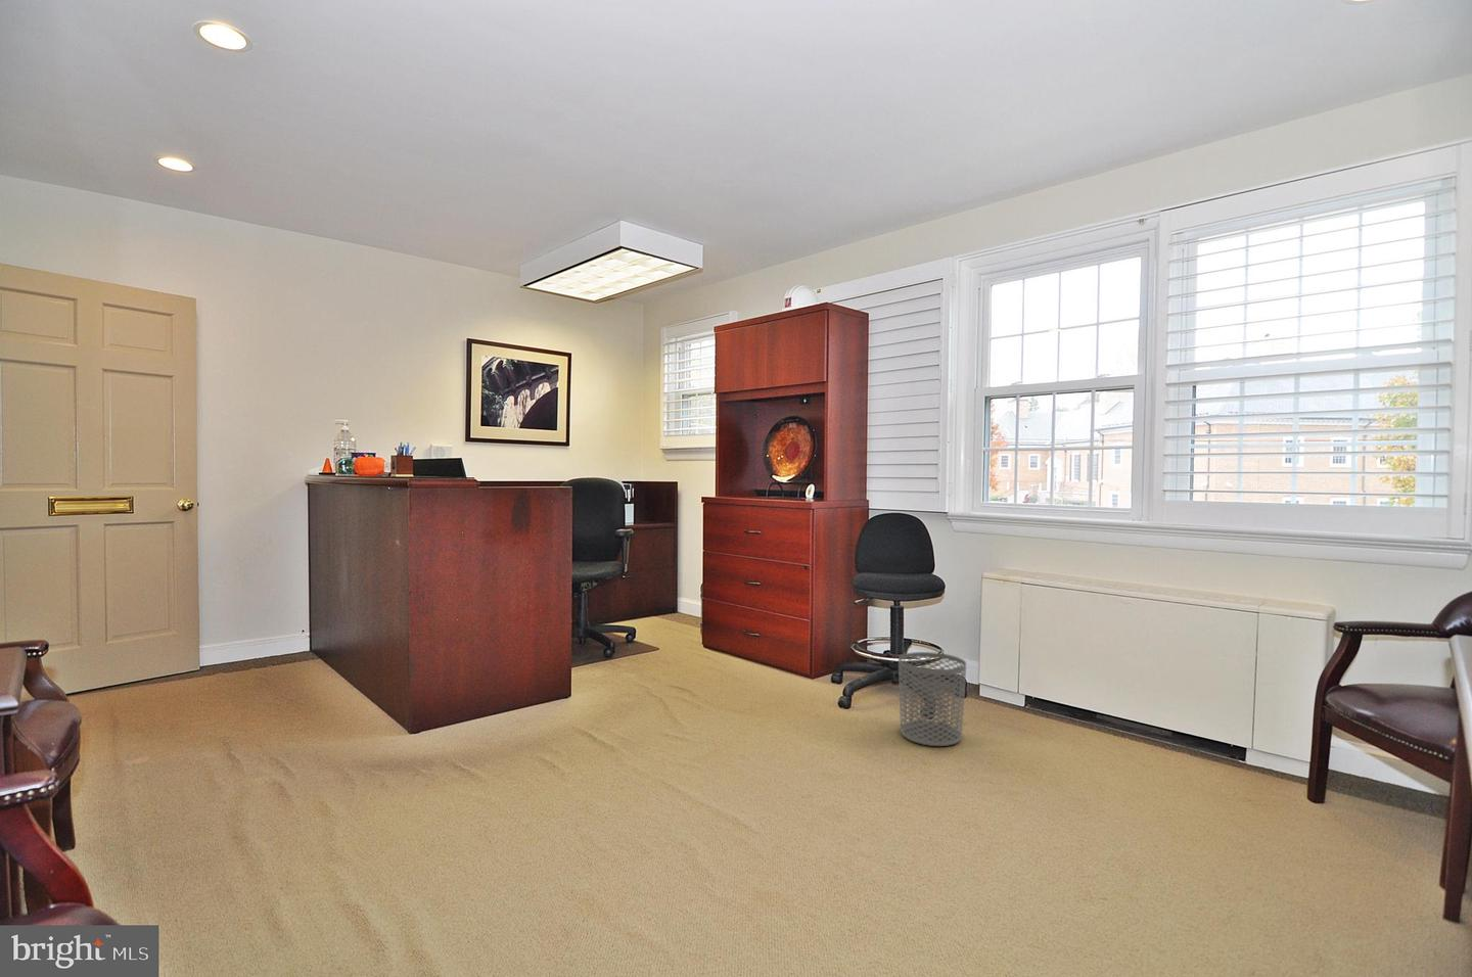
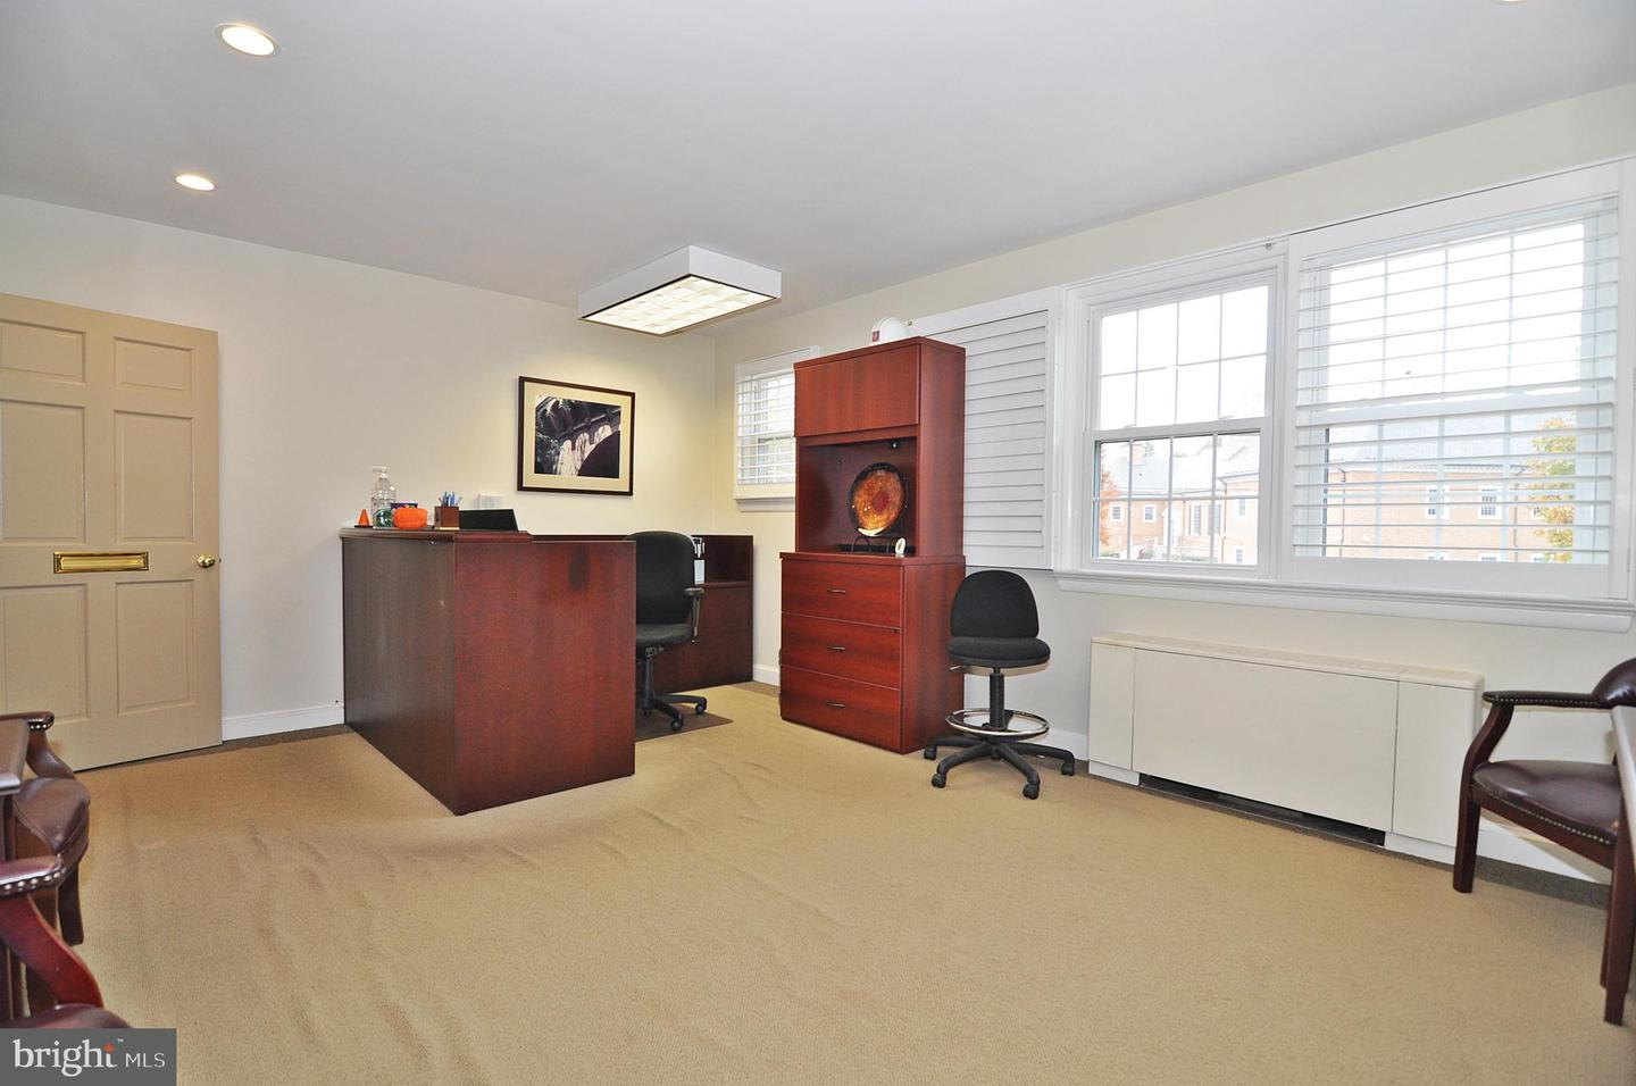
- waste bin [897,651,967,747]
